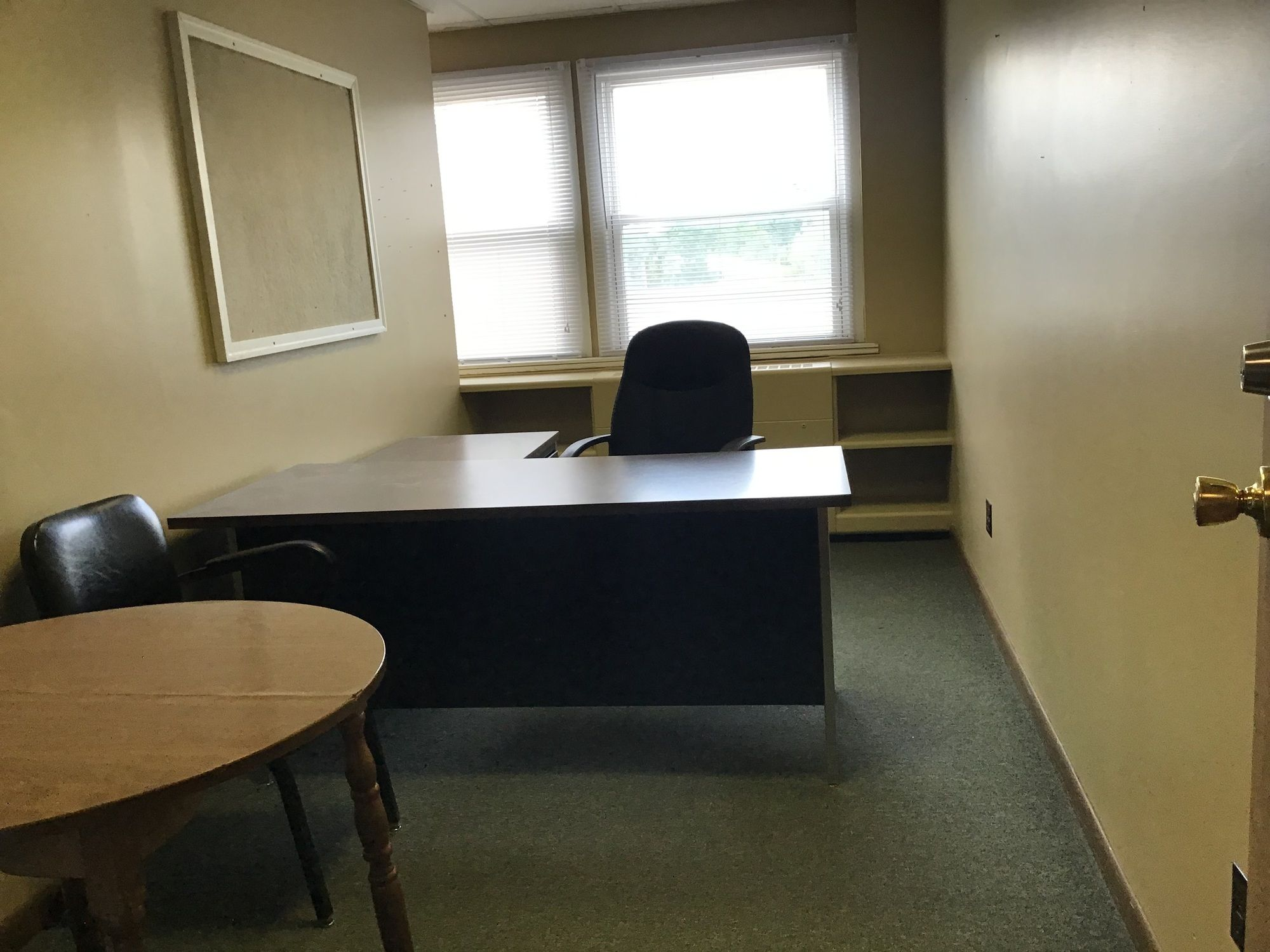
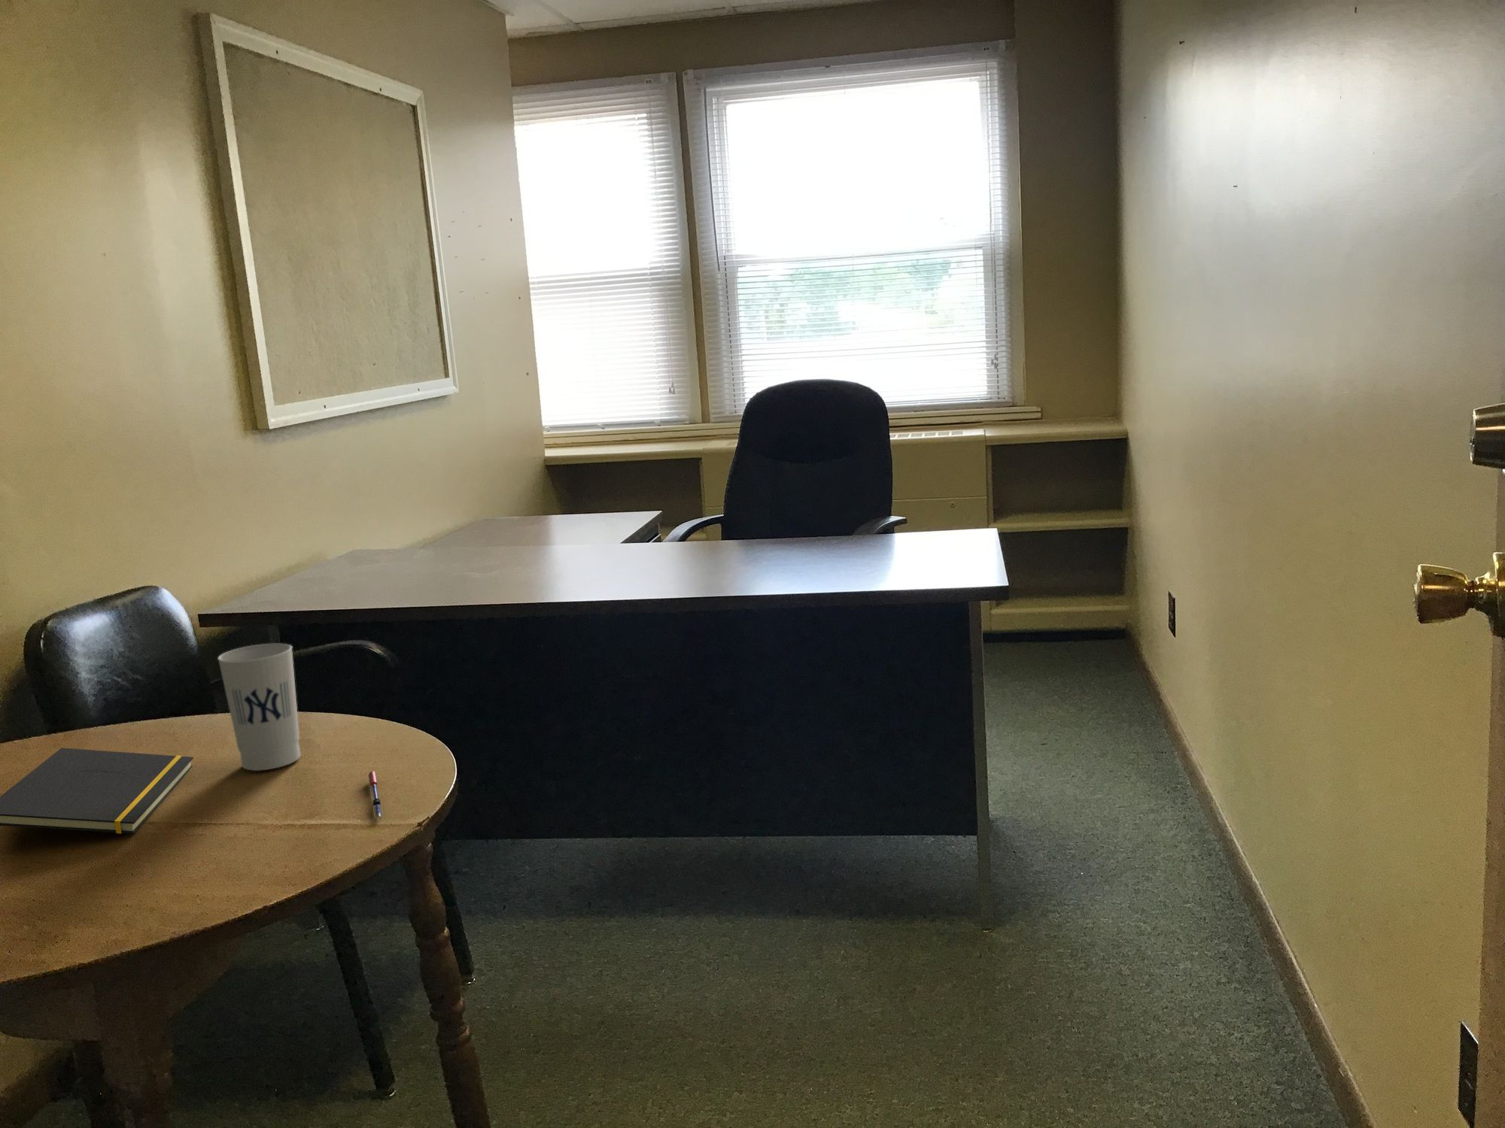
+ notepad [0,748,194,834]
+ cup [217,643,302,771]
+ pen [369,771,384,819]
